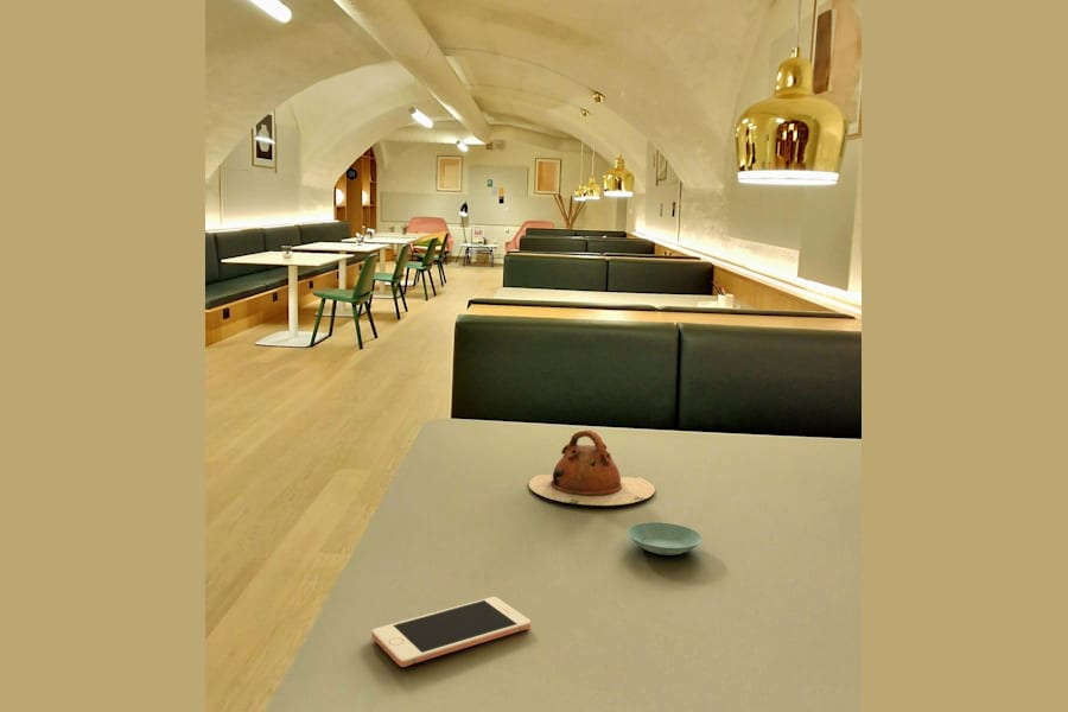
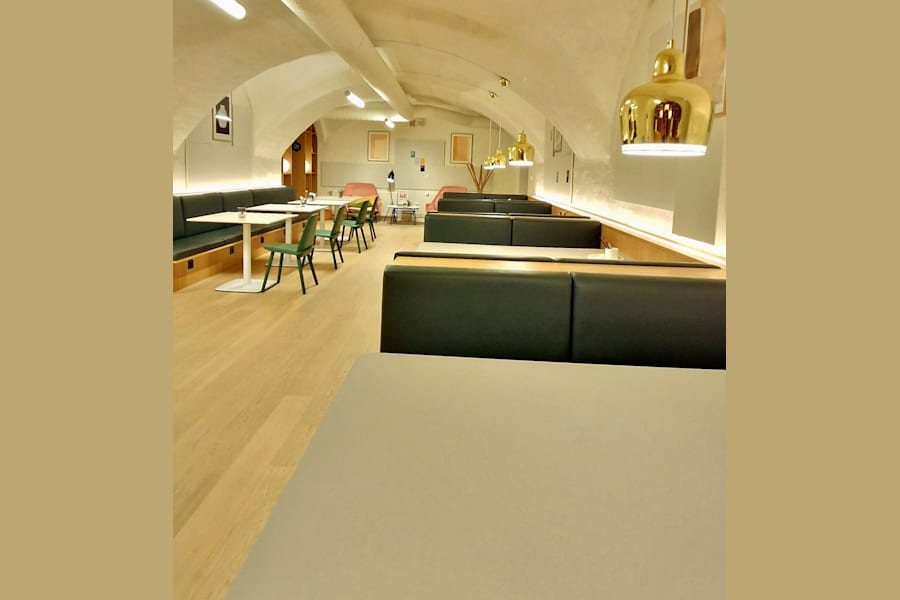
- saucer [627,521,704,557]
- cell phone [370,596,532,668]
- teapot [527,430,656,507]
